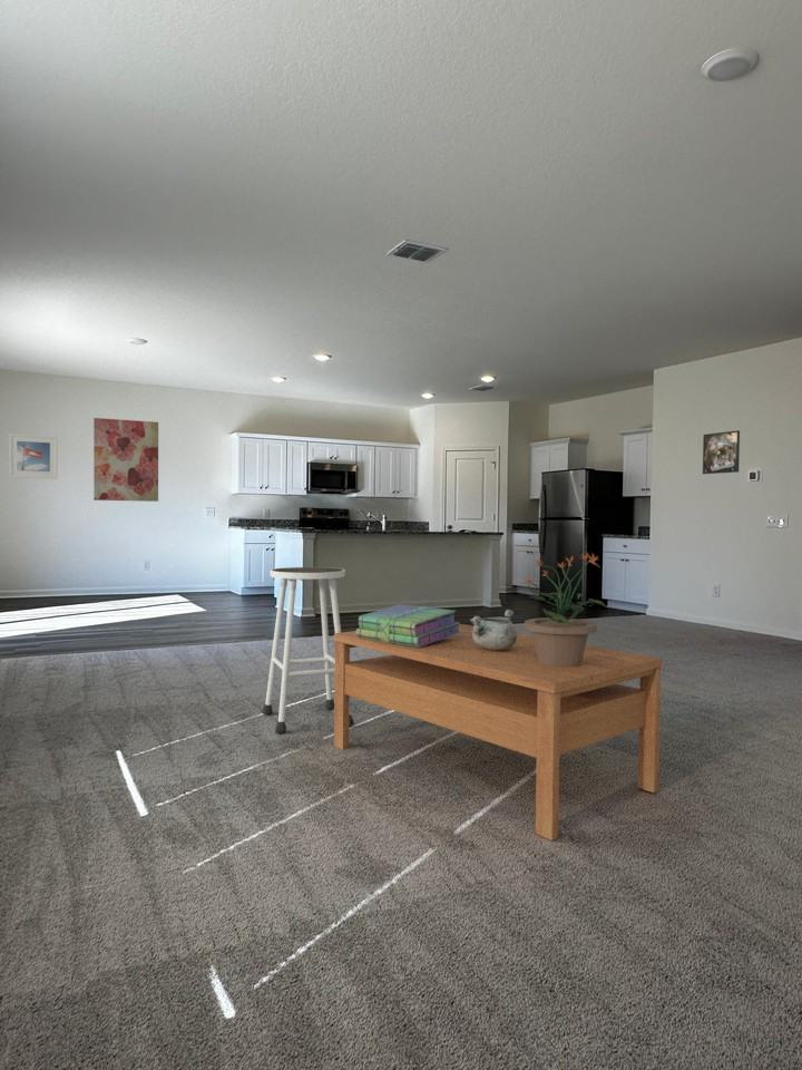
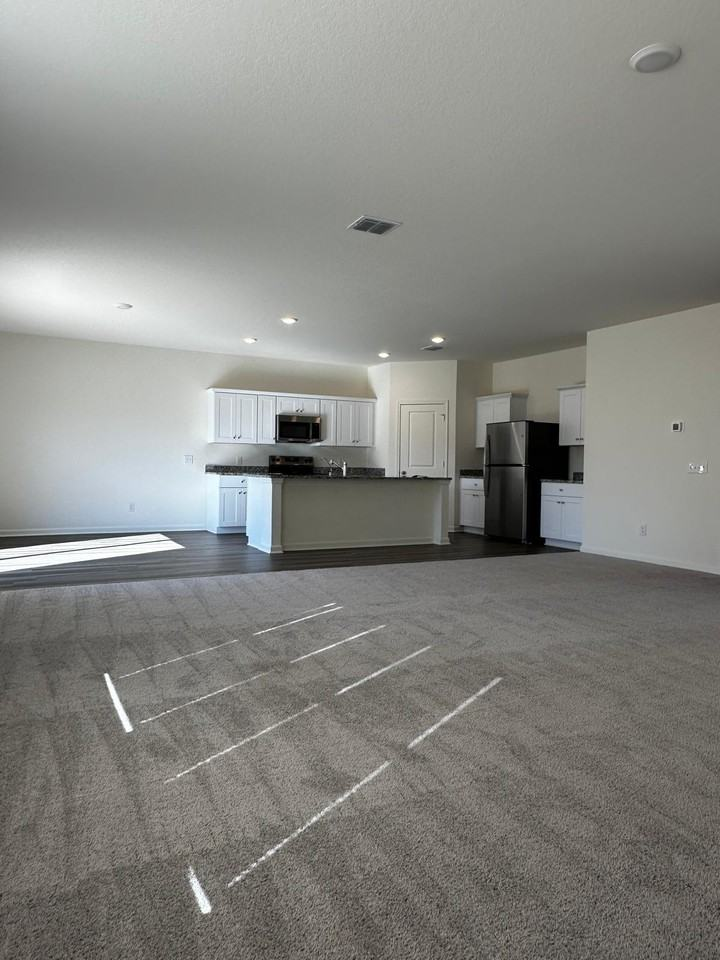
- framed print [702,429,741,475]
- stack of books [355,603,461,648]
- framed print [8,432,58,480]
- stool [262,566,355,735]
- wall art [92,417,159,503]
- potted plant [522,552,607,668]
- coffee table [333,623,664,842]
- decorative bowl [469,609,517,651]
